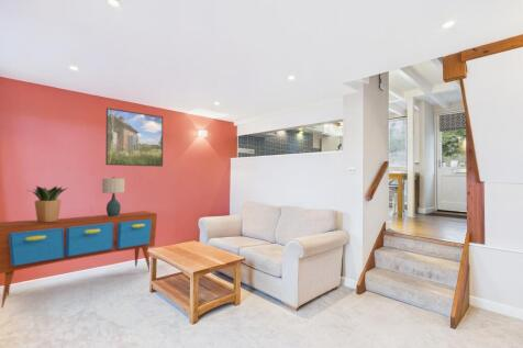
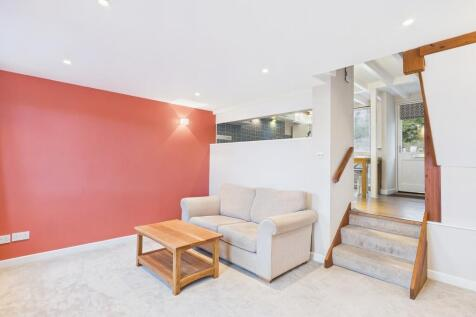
- sideboard [0,210,158,310]
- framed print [104,106,164,168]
- table lamp [101,176,125,216]
- potted plant [26,184,69,223]
